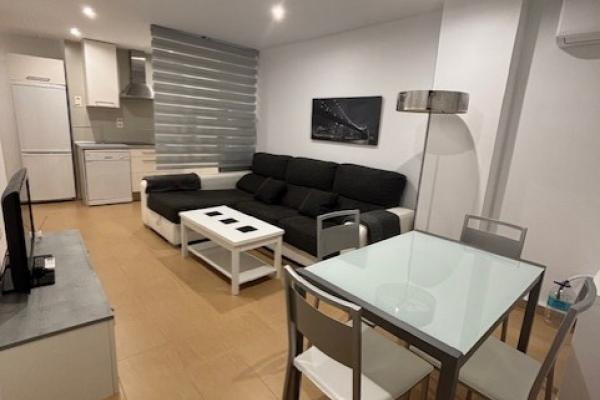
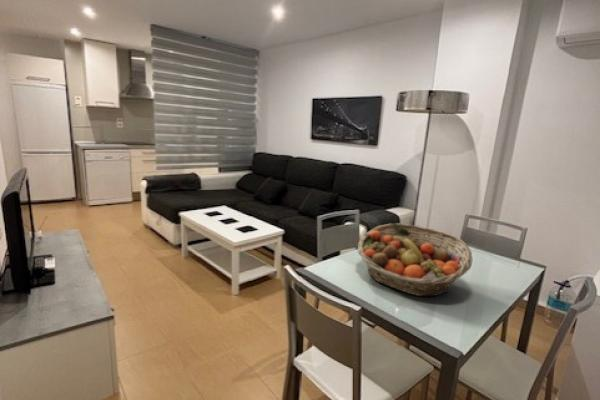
+ fruit basket [357,222,474,298]
